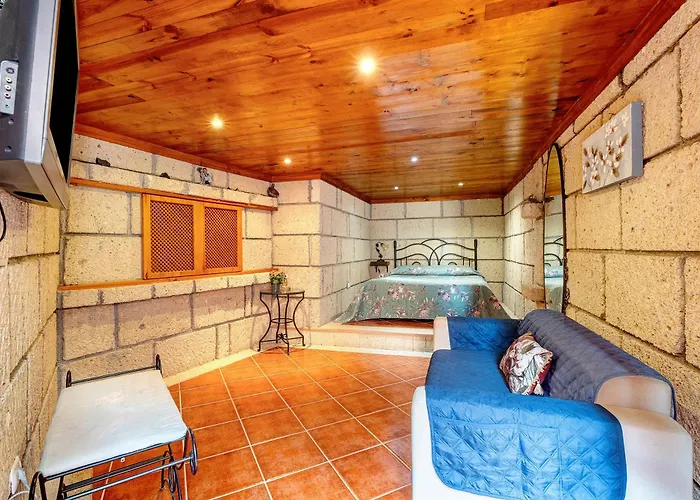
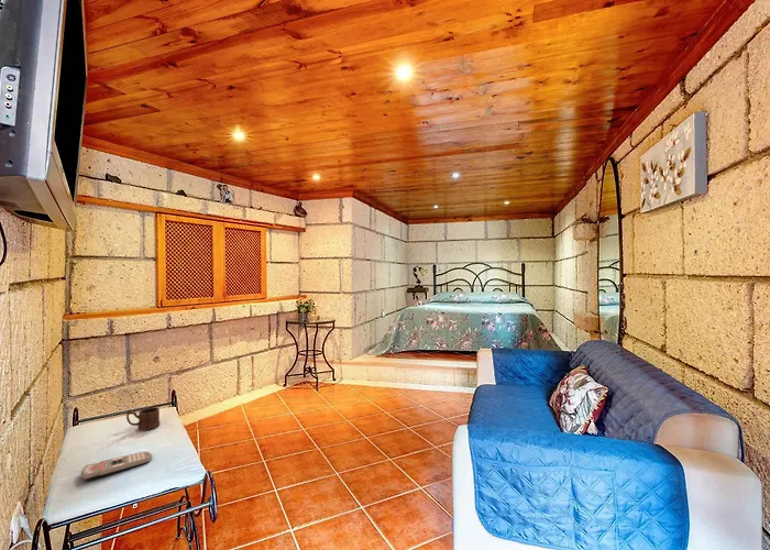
+ remote control [80,451,153,482]
+ mug [125,406,161,432]
